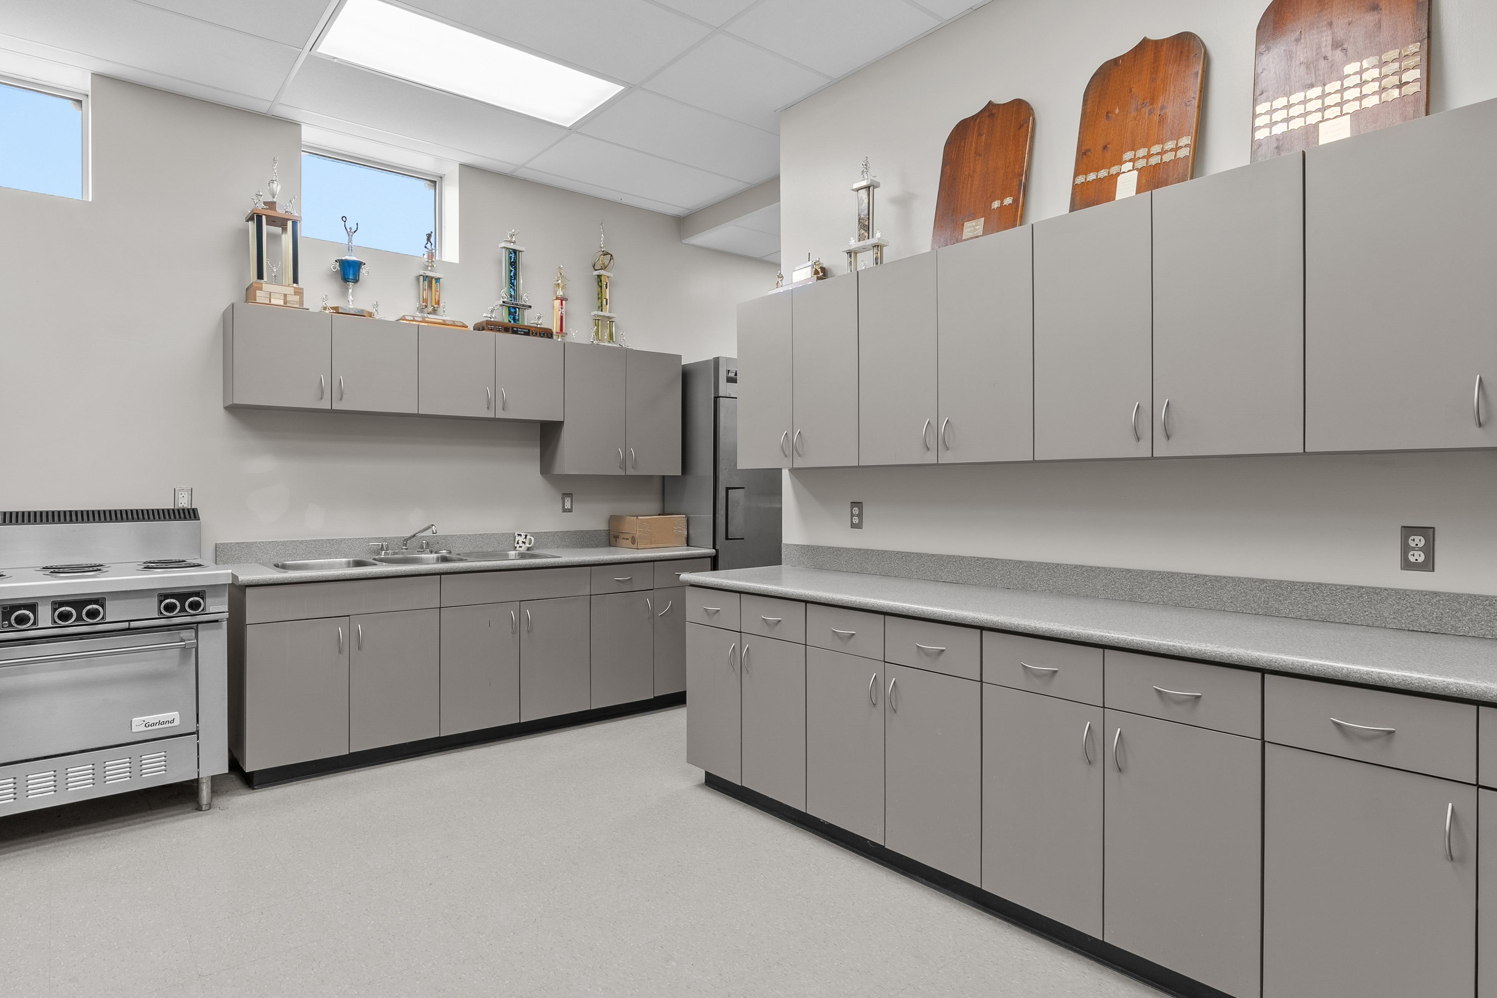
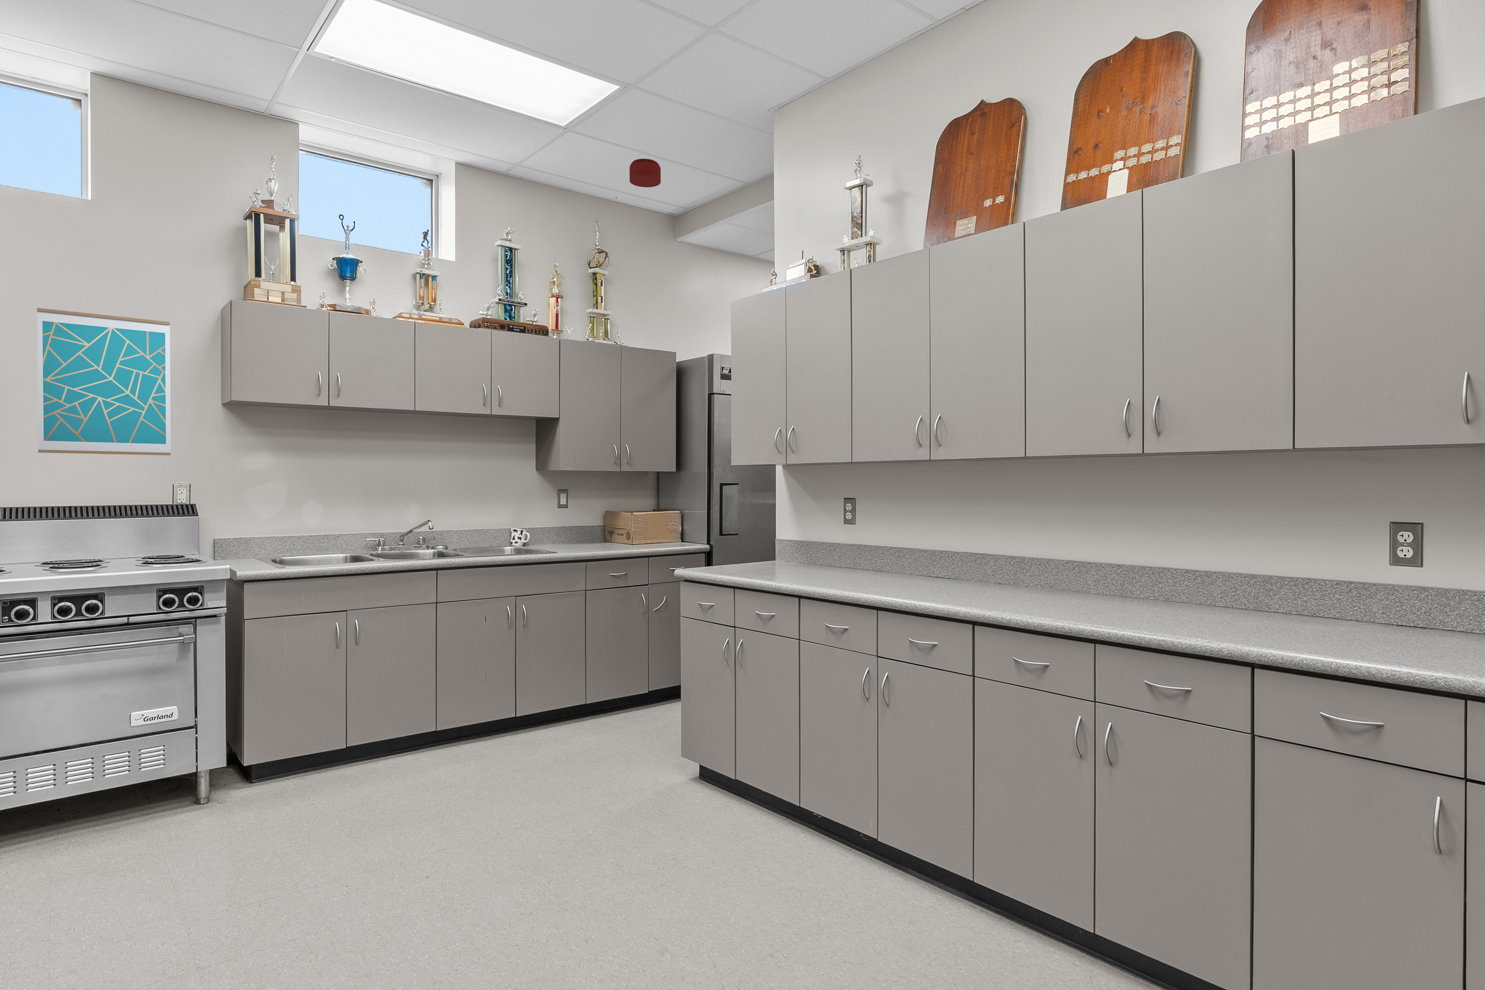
+ smoke detector [629,158,661,188]
+ wall art [36,307,171,456]
